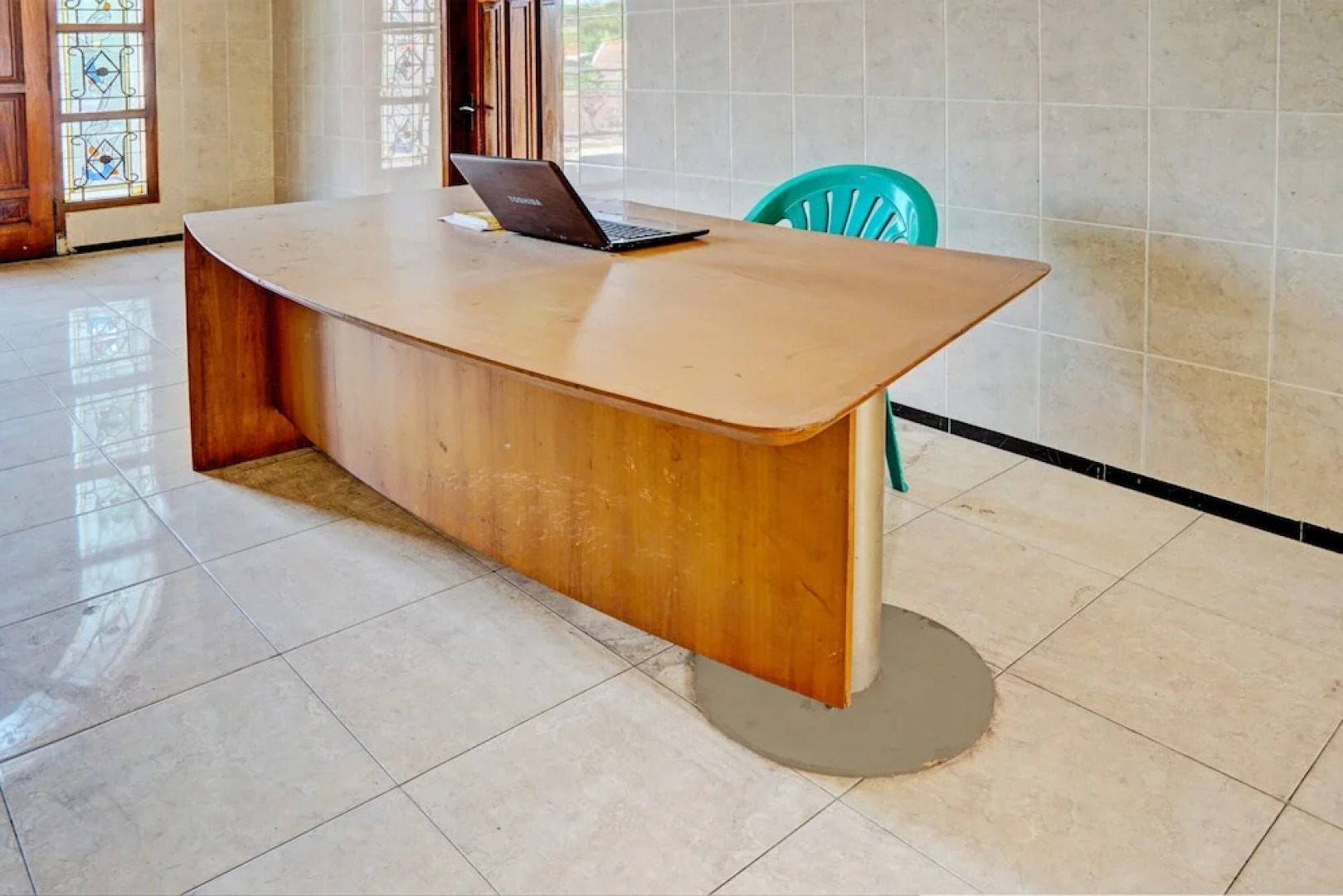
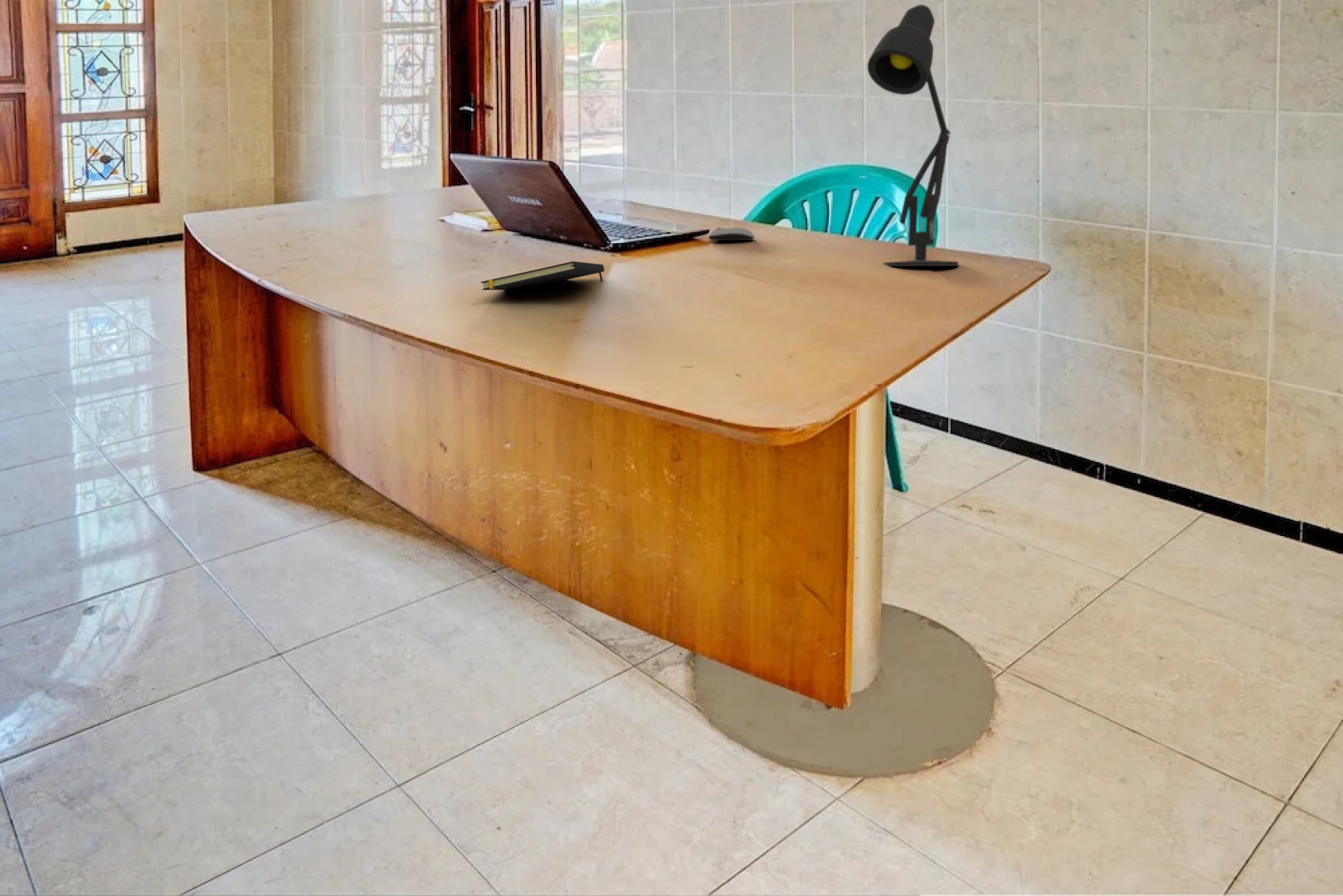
+ computer mouse [708,226,756,241]
+ notepad [480,261,605,291]
+ desk lamp [867,4,959,267]
